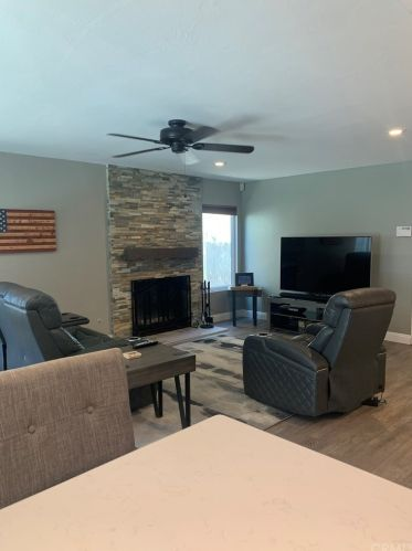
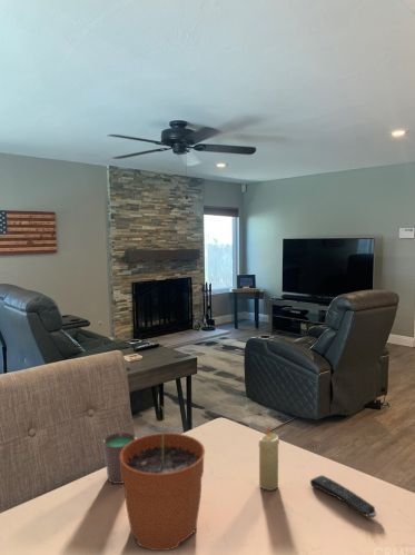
+ cup [102,432,137,485]
+ candle [258,426,280,492]
+ plant pot [120,405,206,552]
+ remote control [309,474,377,518]
